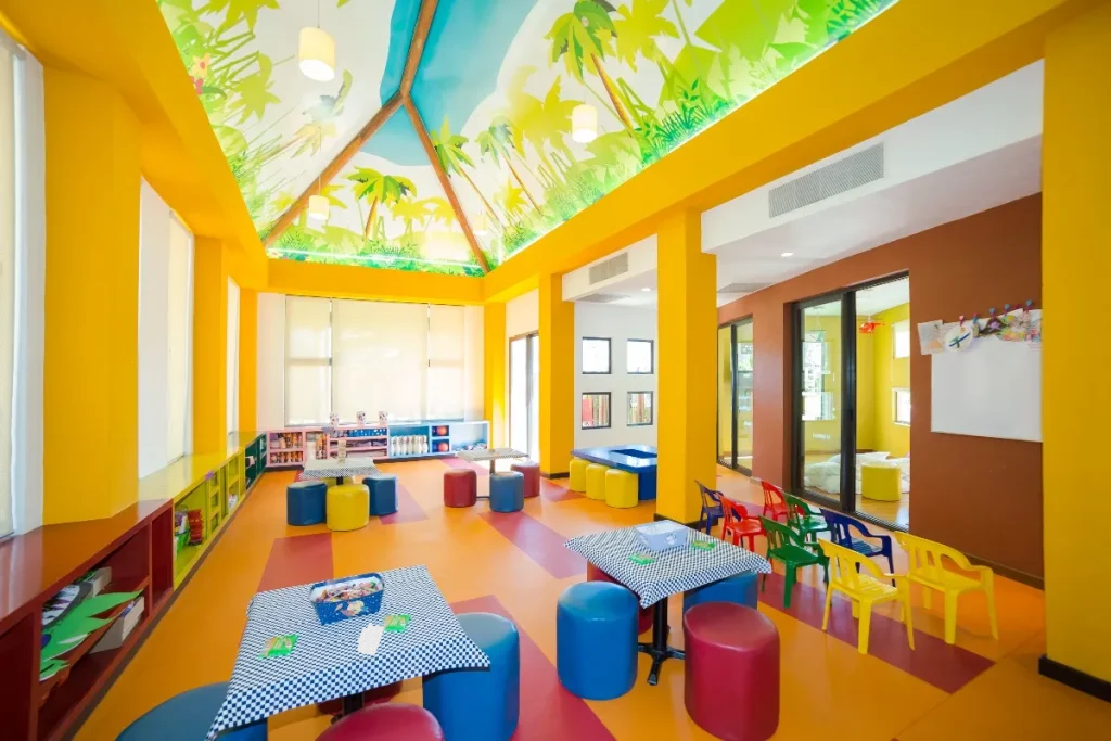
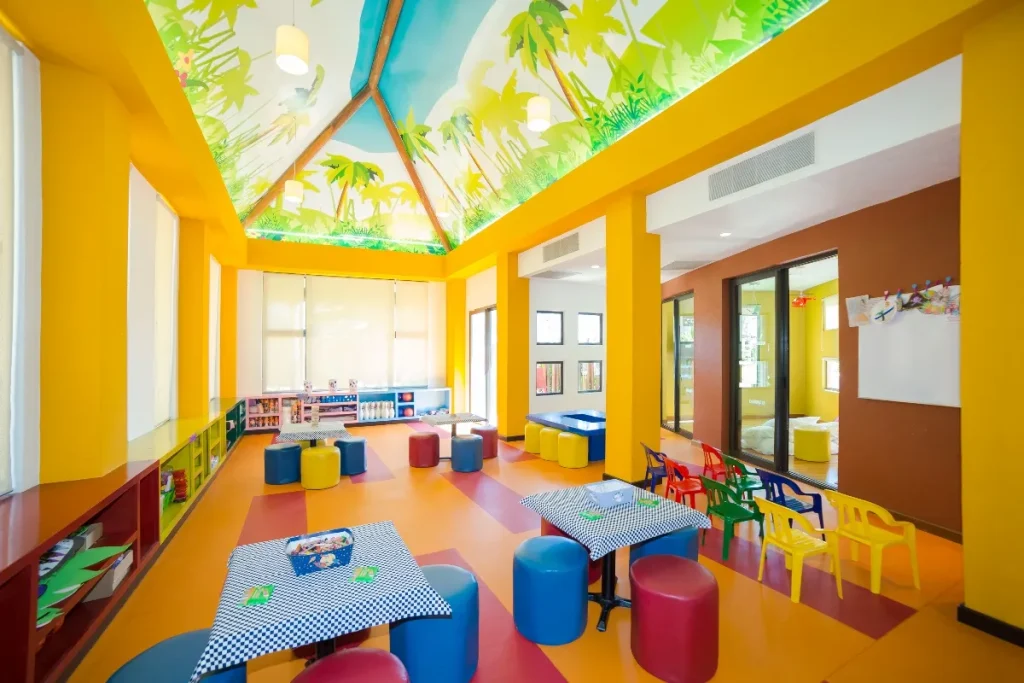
- paper sheet [356,622,385,656]
